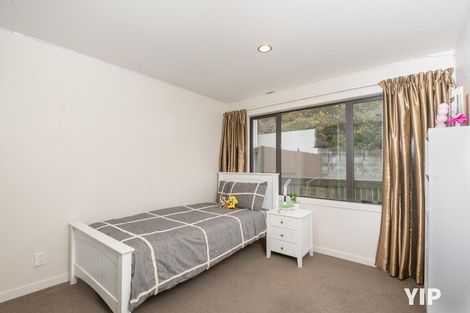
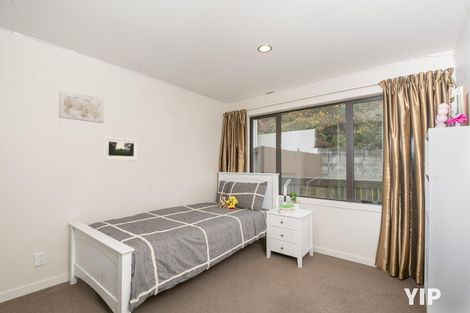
+ wall art [58,89,105,124]
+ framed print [102,136,139,162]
